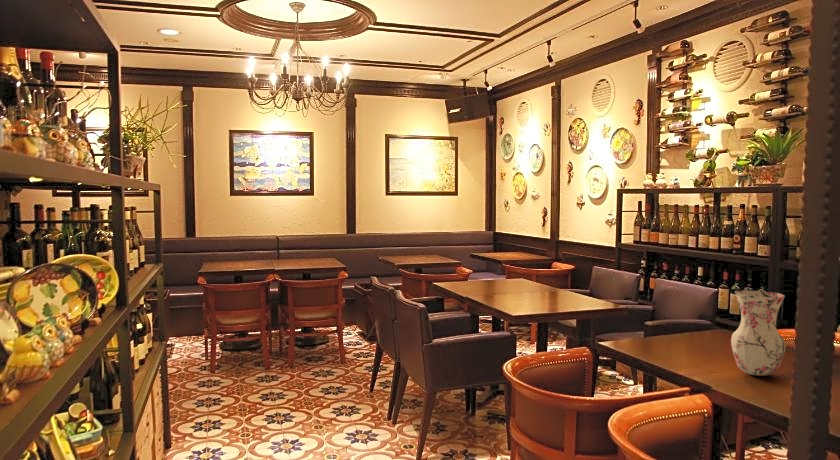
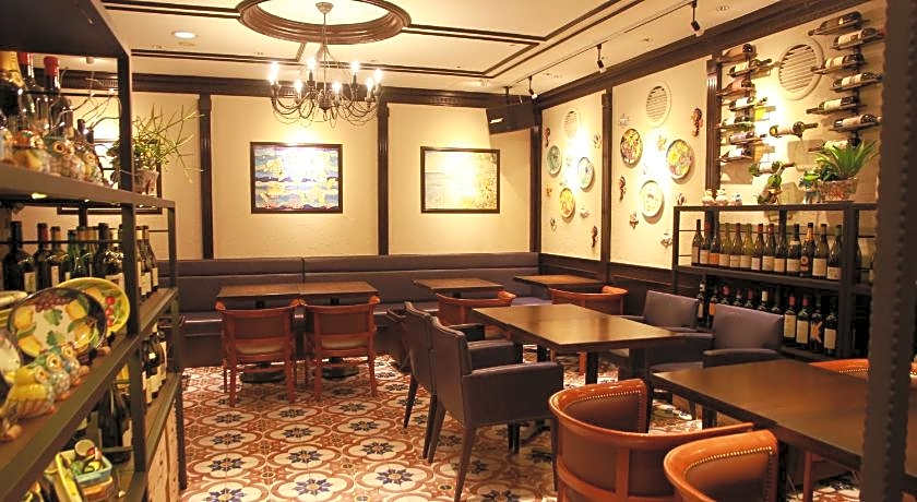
- vase [730,289,787,377]
